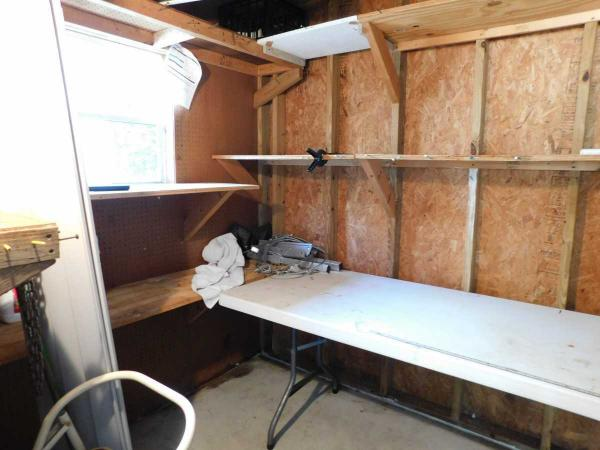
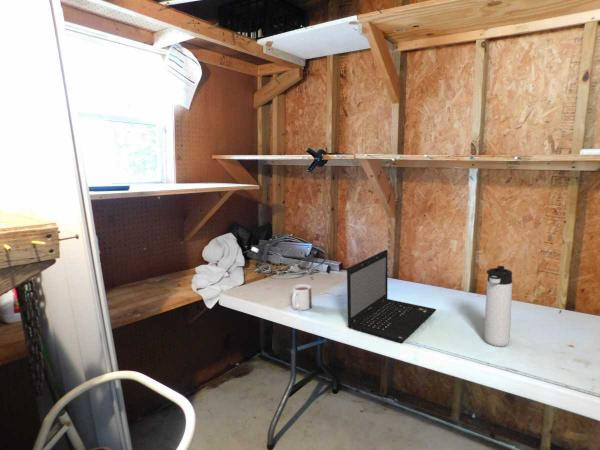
+ laptop [346,249,437,345]
+ thermos bottle [483,265,513,348]
+ mug [291,283,313,311]
